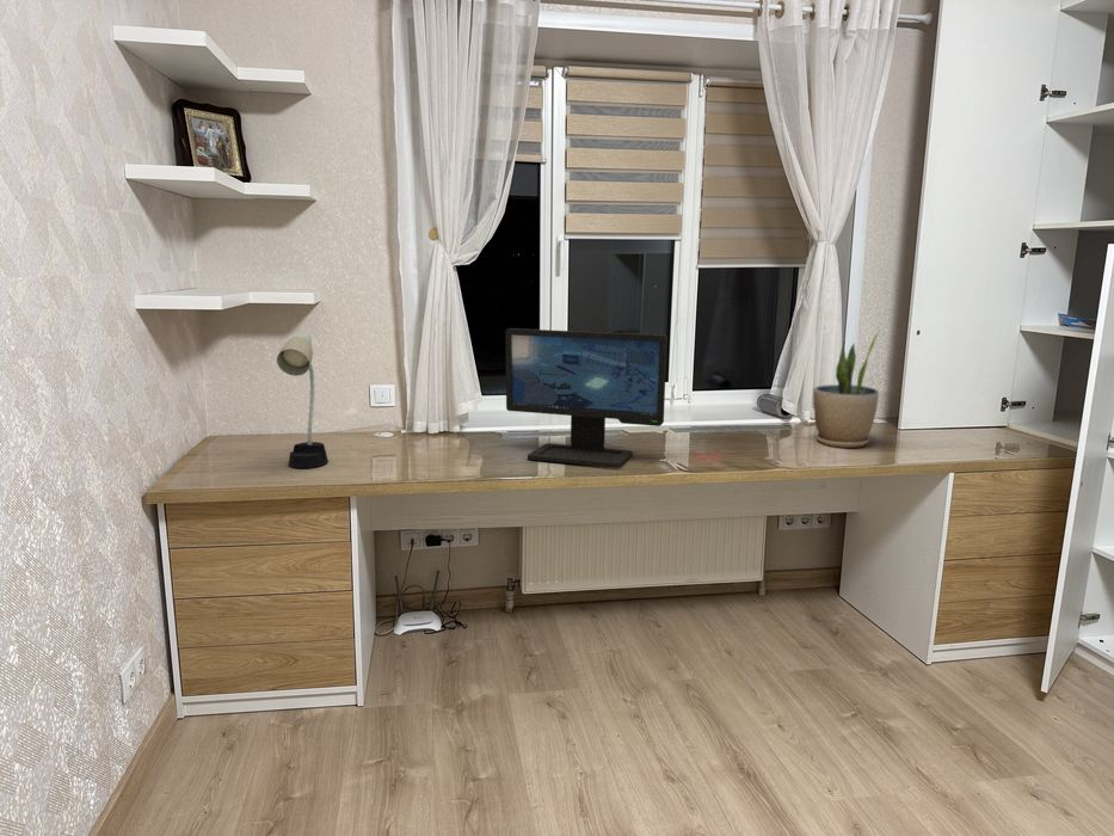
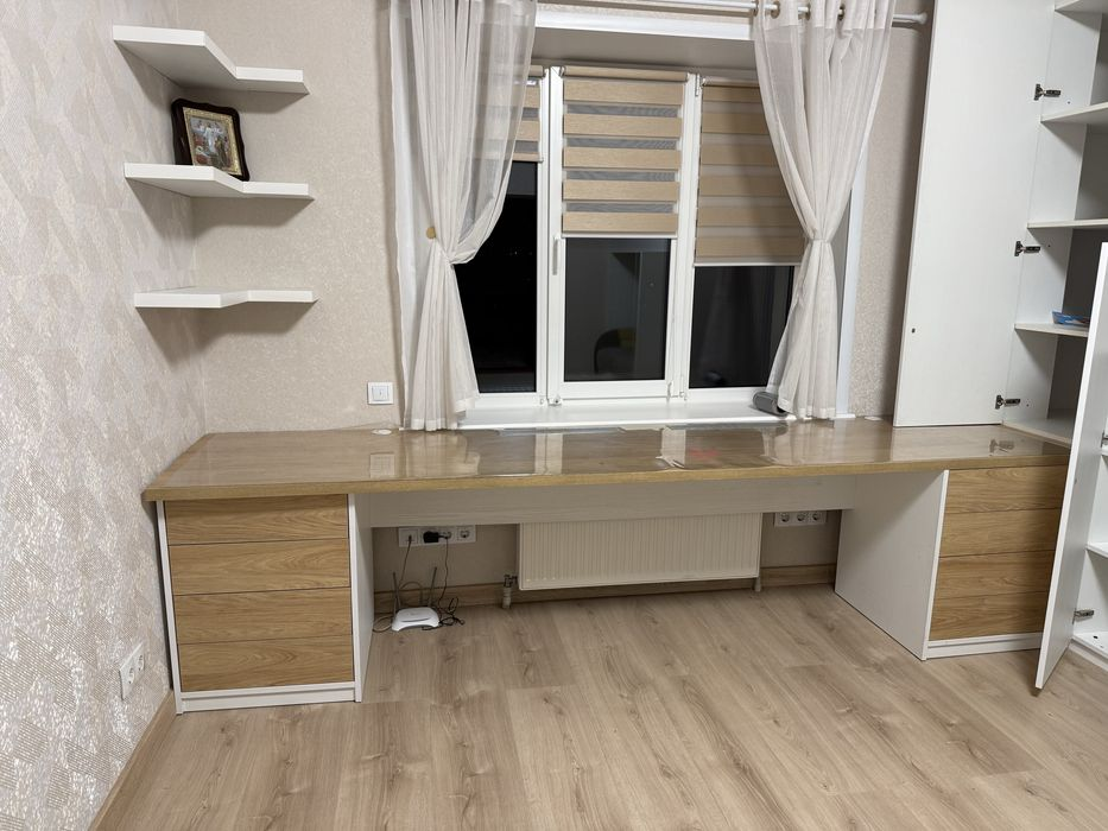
- computer monitor [504,327,669,468]
- desk lamp [276,331,330,469]
- potted plant [812,330,882,449]
